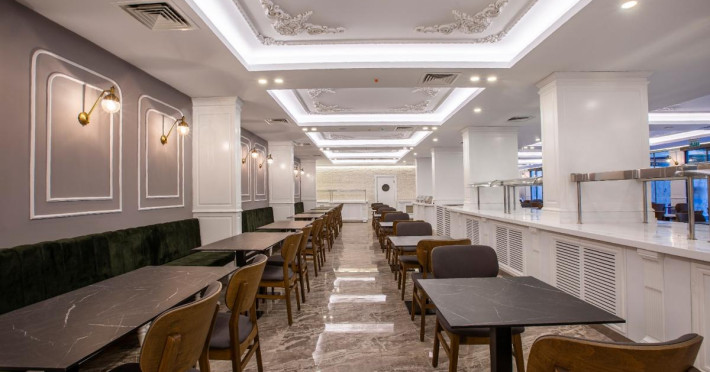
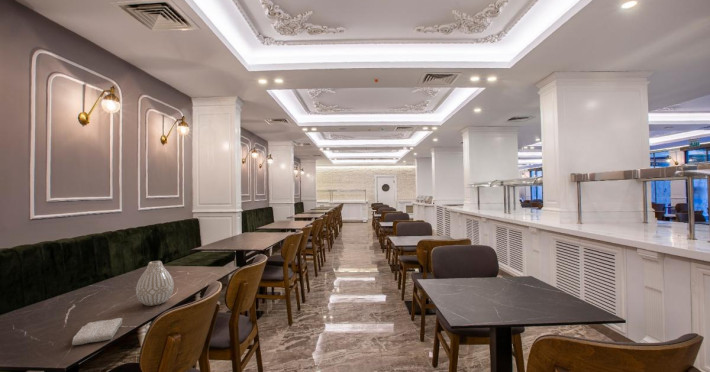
+ vase [135,260,175,307]
+ washcloth [71,317,123,346]
